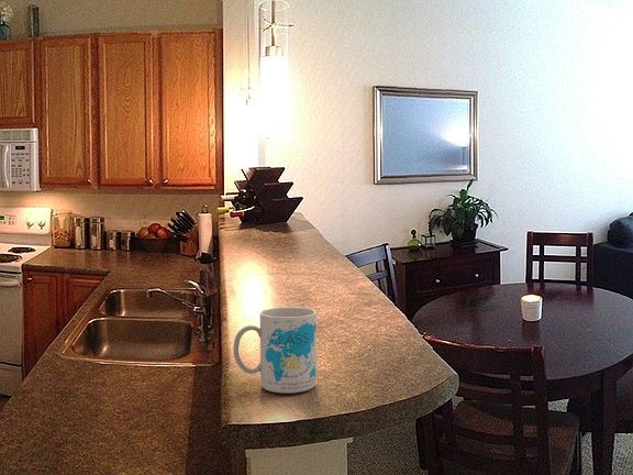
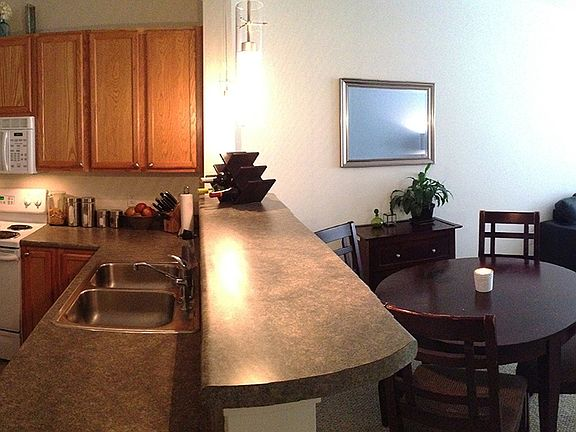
- mug [232,306,318,394]
